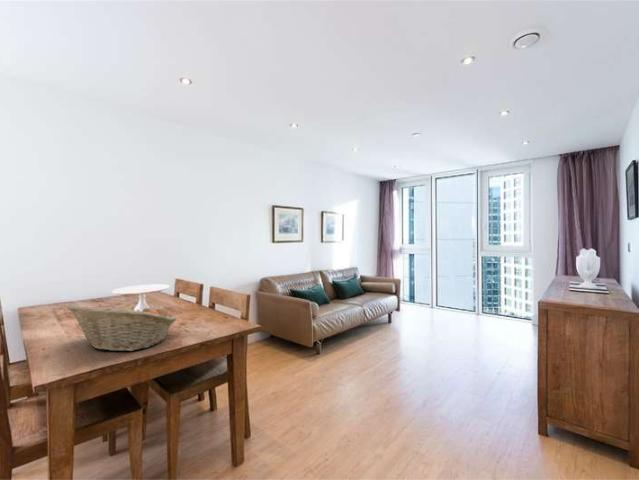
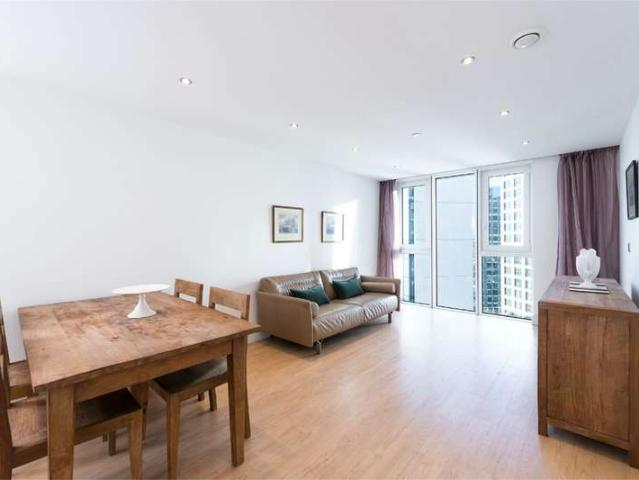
- fruit basket [66,302,178,352]
